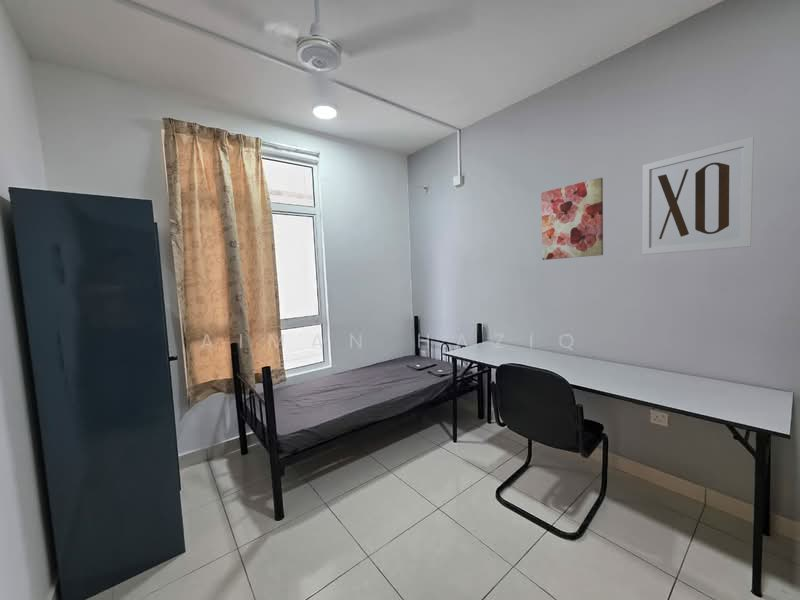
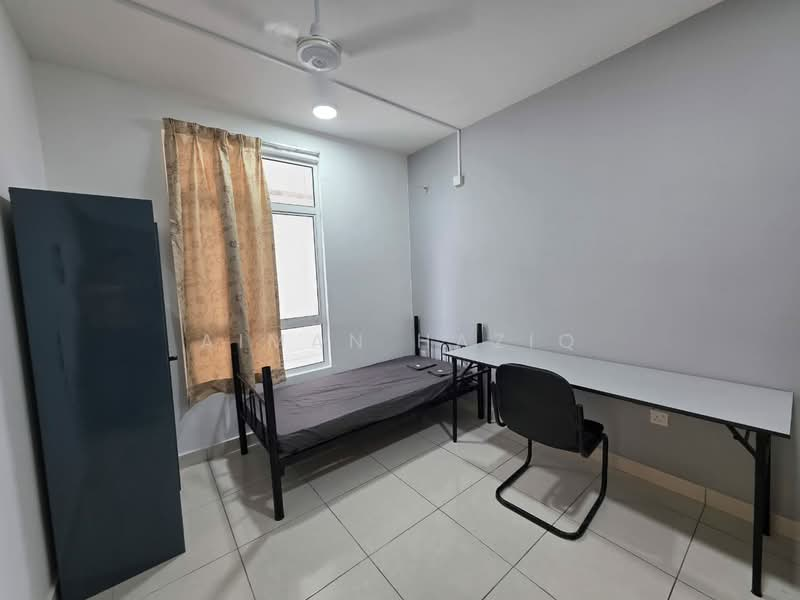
- wall art [540,177,604,261]
- wall art [641,136,755,256]
